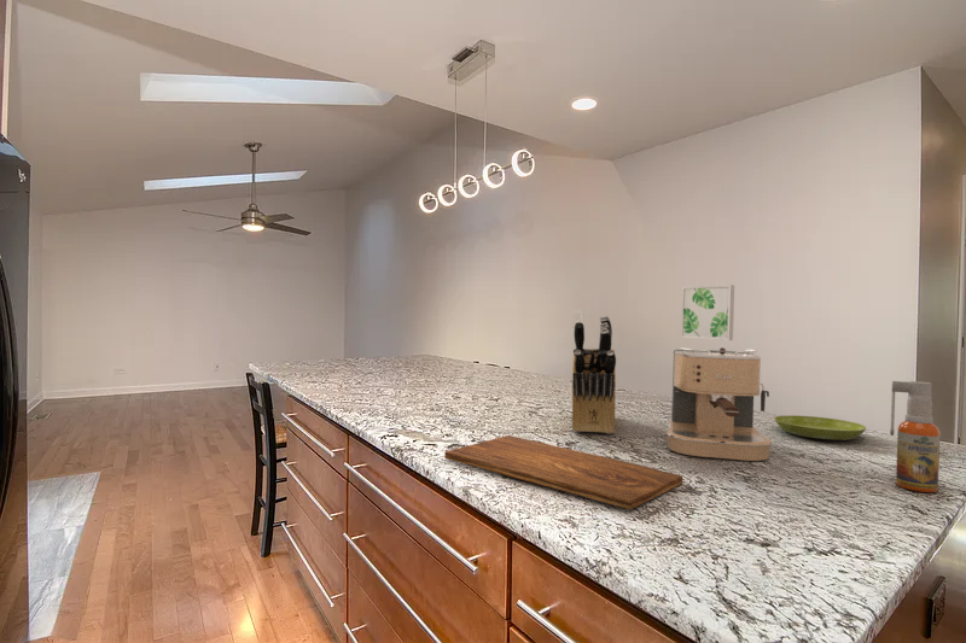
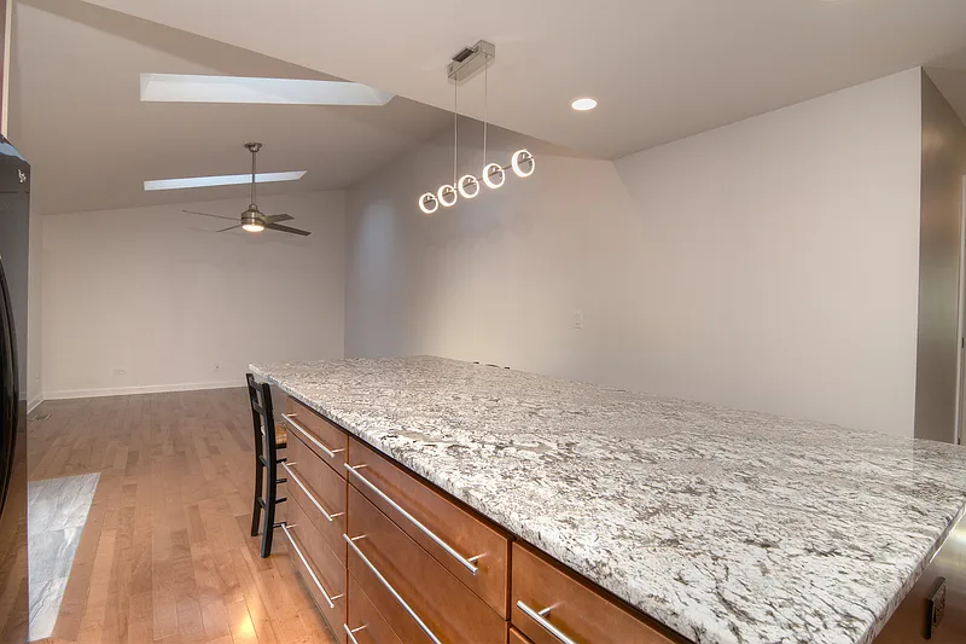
- wall art [680,283,735,341]
- cutting board [443,434,683,510]
- coffee maker [665,346,773,462]
- spray bottle [889,380,941,493]
- knife block [571,315,617,436]
- saucer [773,415,867,442]
